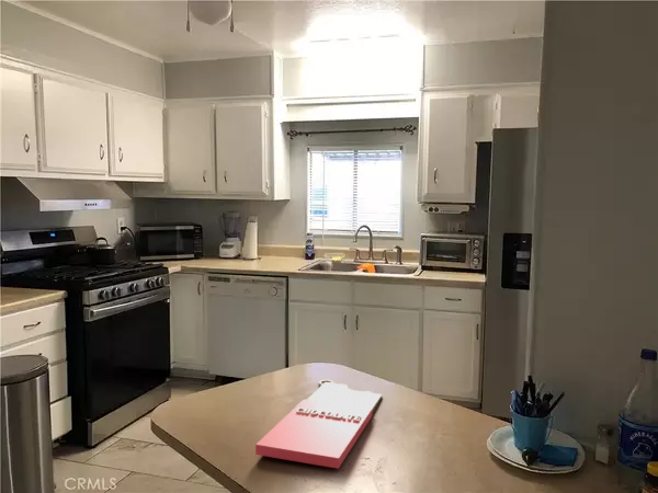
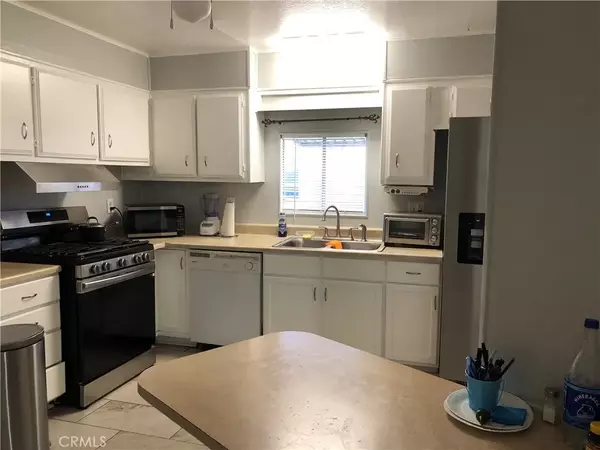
- cutting board [254,379,383,470]
